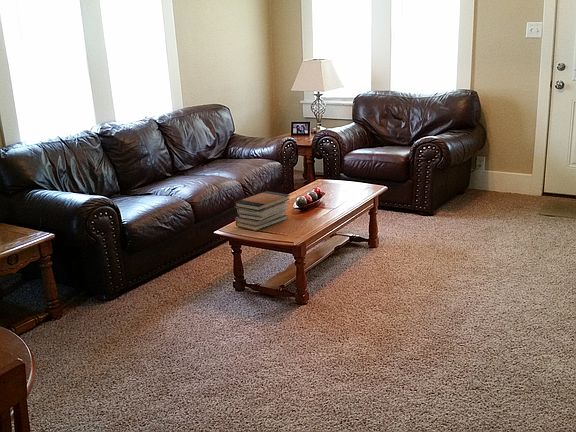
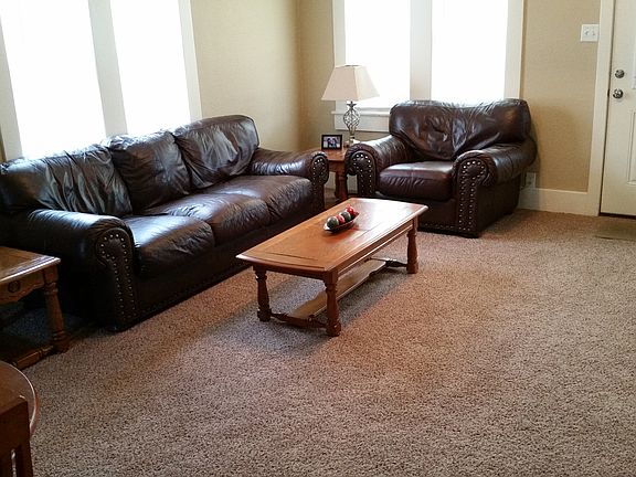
- book stack [233,190,291,232]
